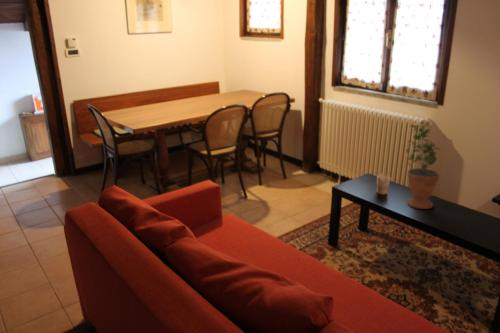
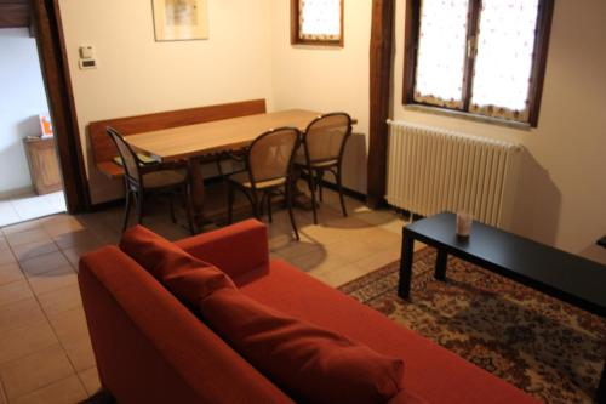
- potted plant [405,120,441,210]
